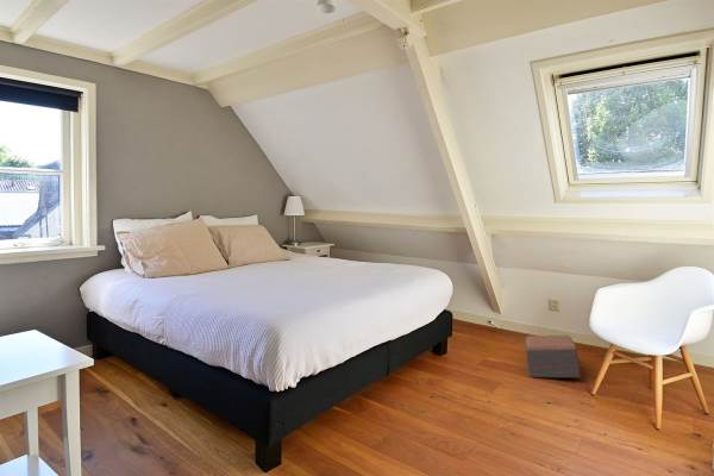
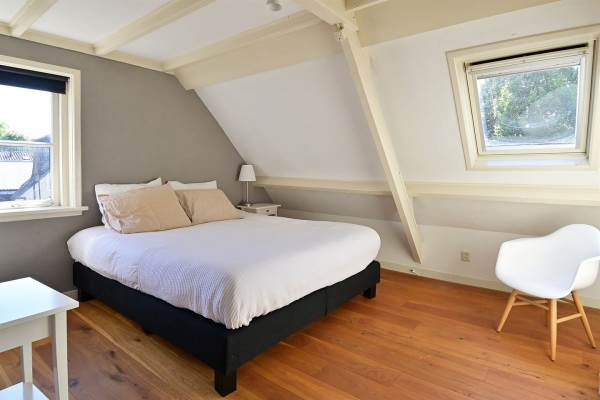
- footstool [525,334,582,378]
